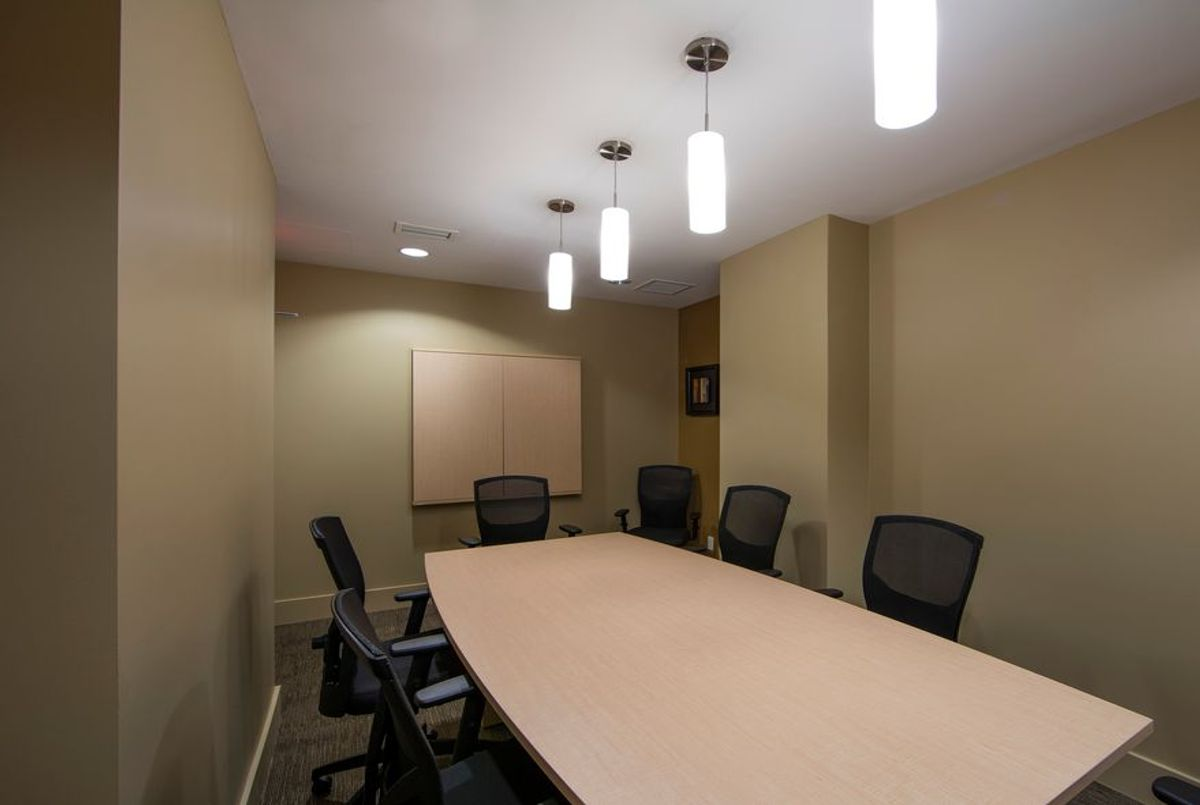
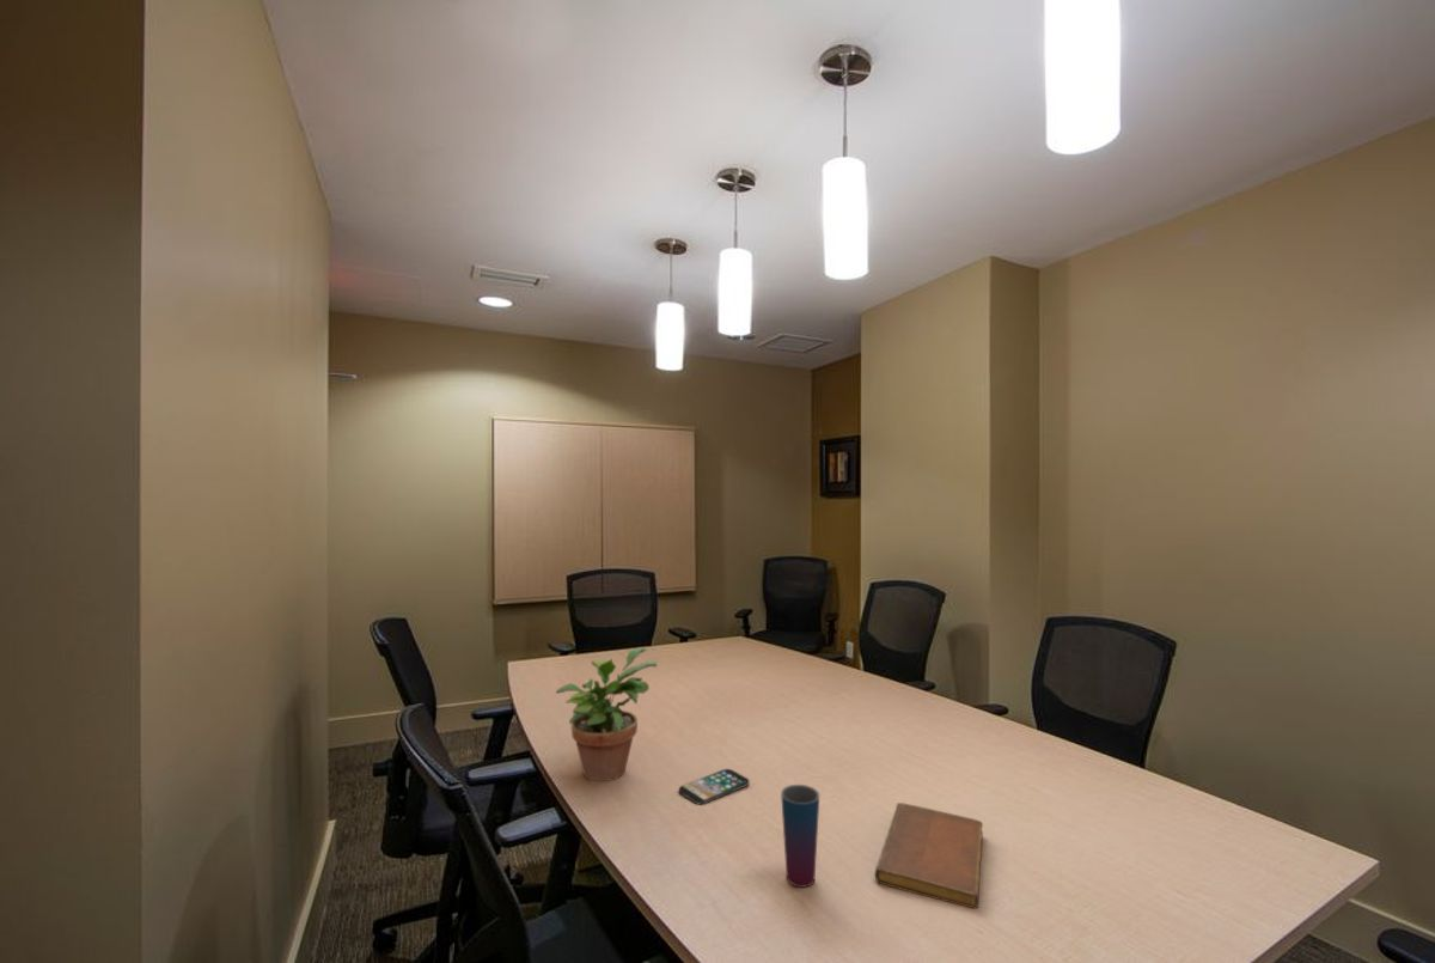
+ cup [780,784,820,889]
+ notebook [874,802,984,909]
+ smartphone [678,768,751,805]
+ potted plant [555,646,658,782]
